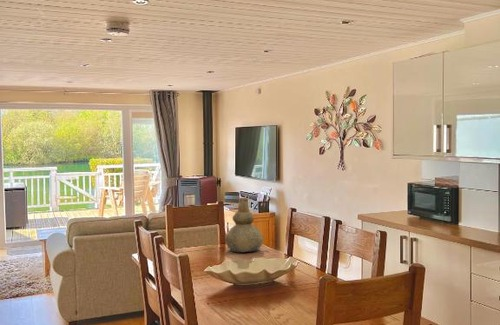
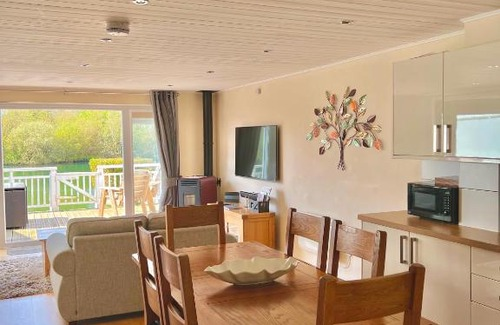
- vase [224,197,265,253]
